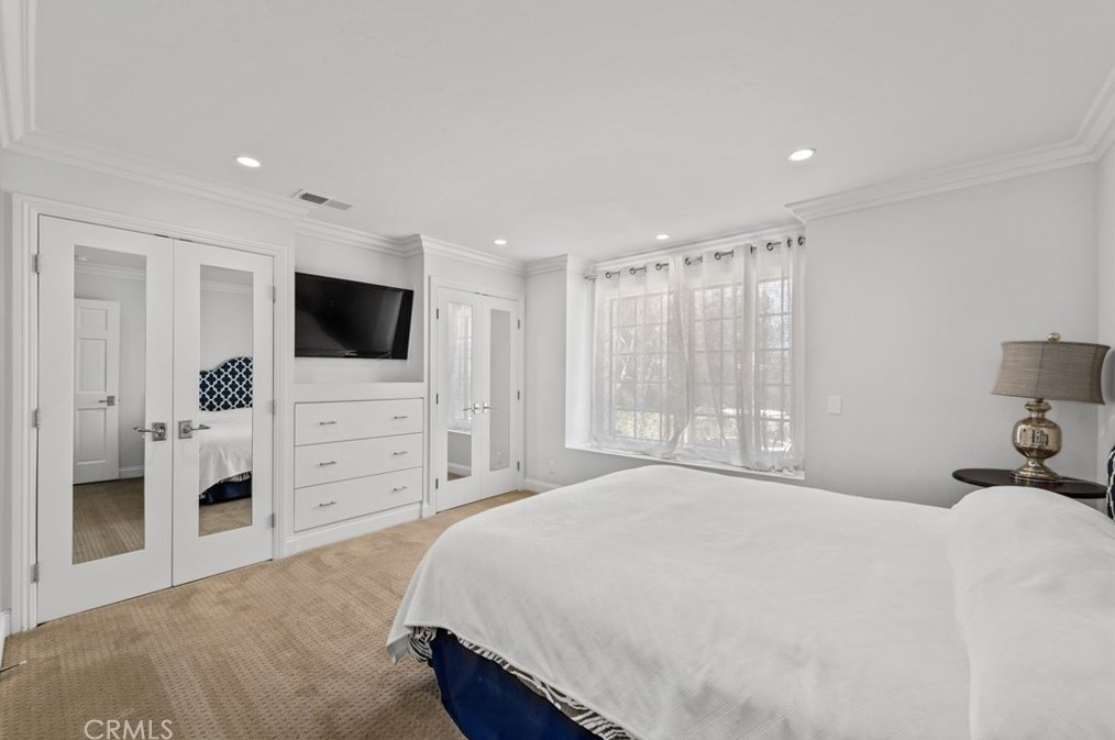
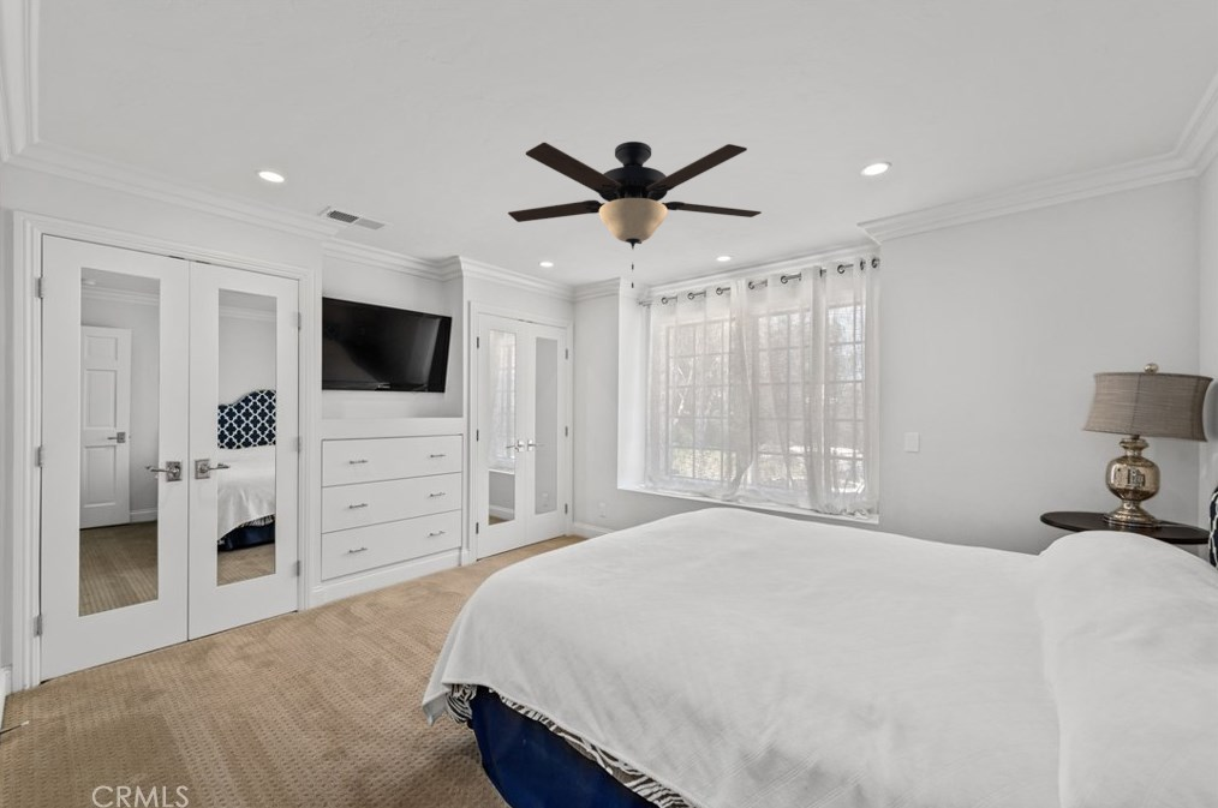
+ ceiling fan [507,140,763,289]
